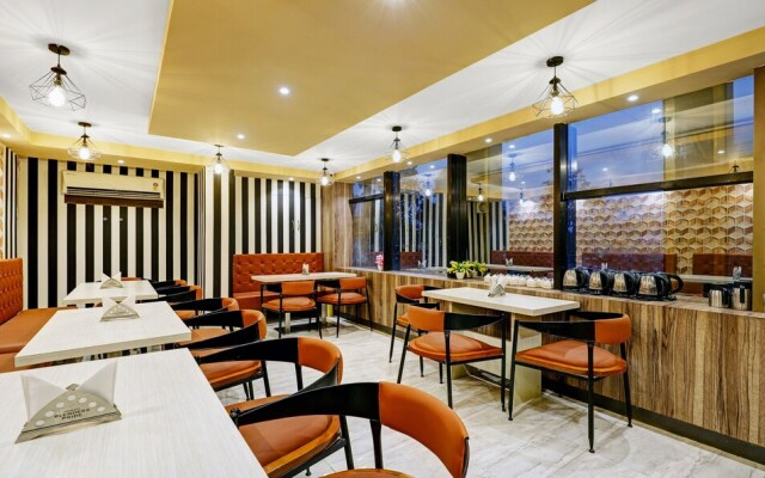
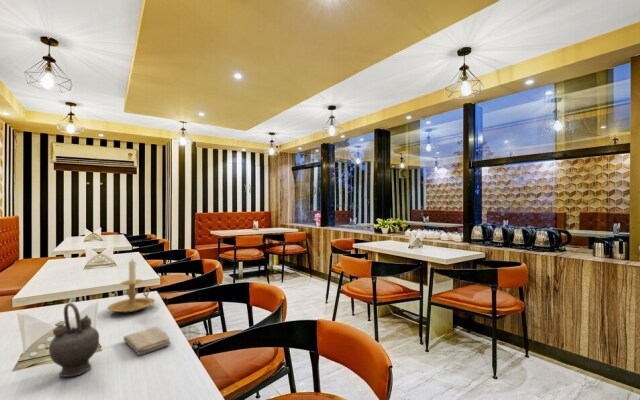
+ washcloth [122,326,172,356]
+ teapot [48,302,100,378]
+ candle holder [107,258,156,314]
